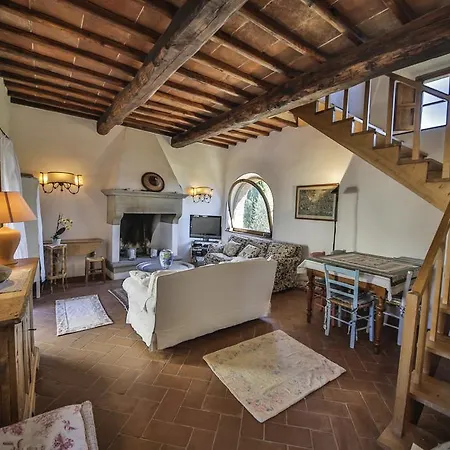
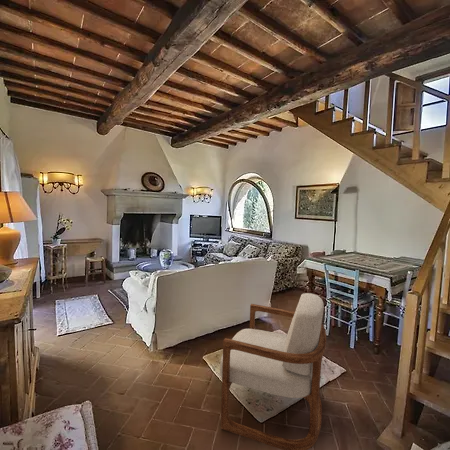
+ armchair [219,292,327,450]
